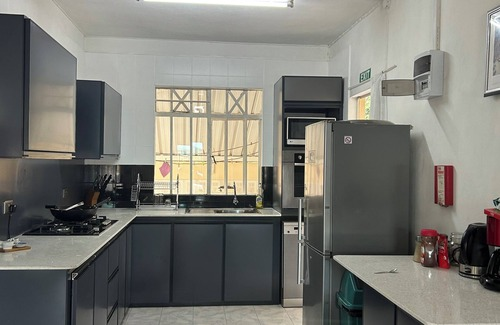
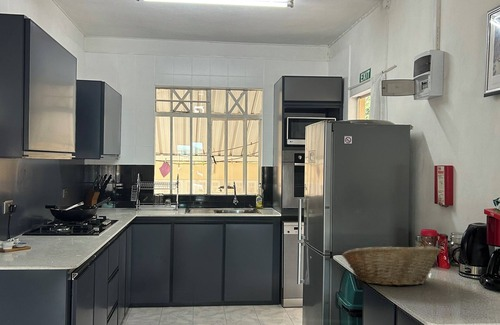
+ fruit basket [341,243,442,287]
